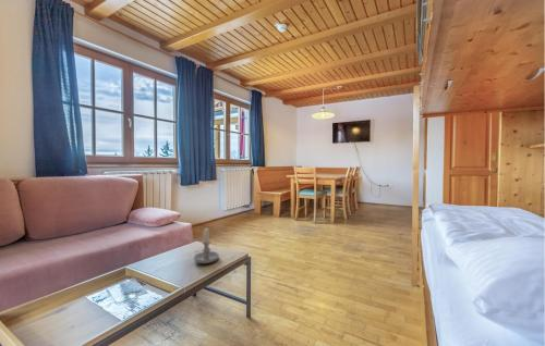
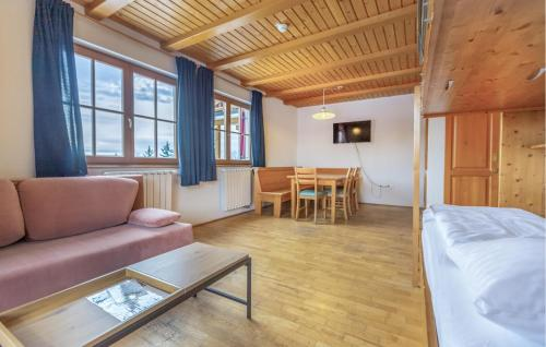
- candle [193,227,220,264]
